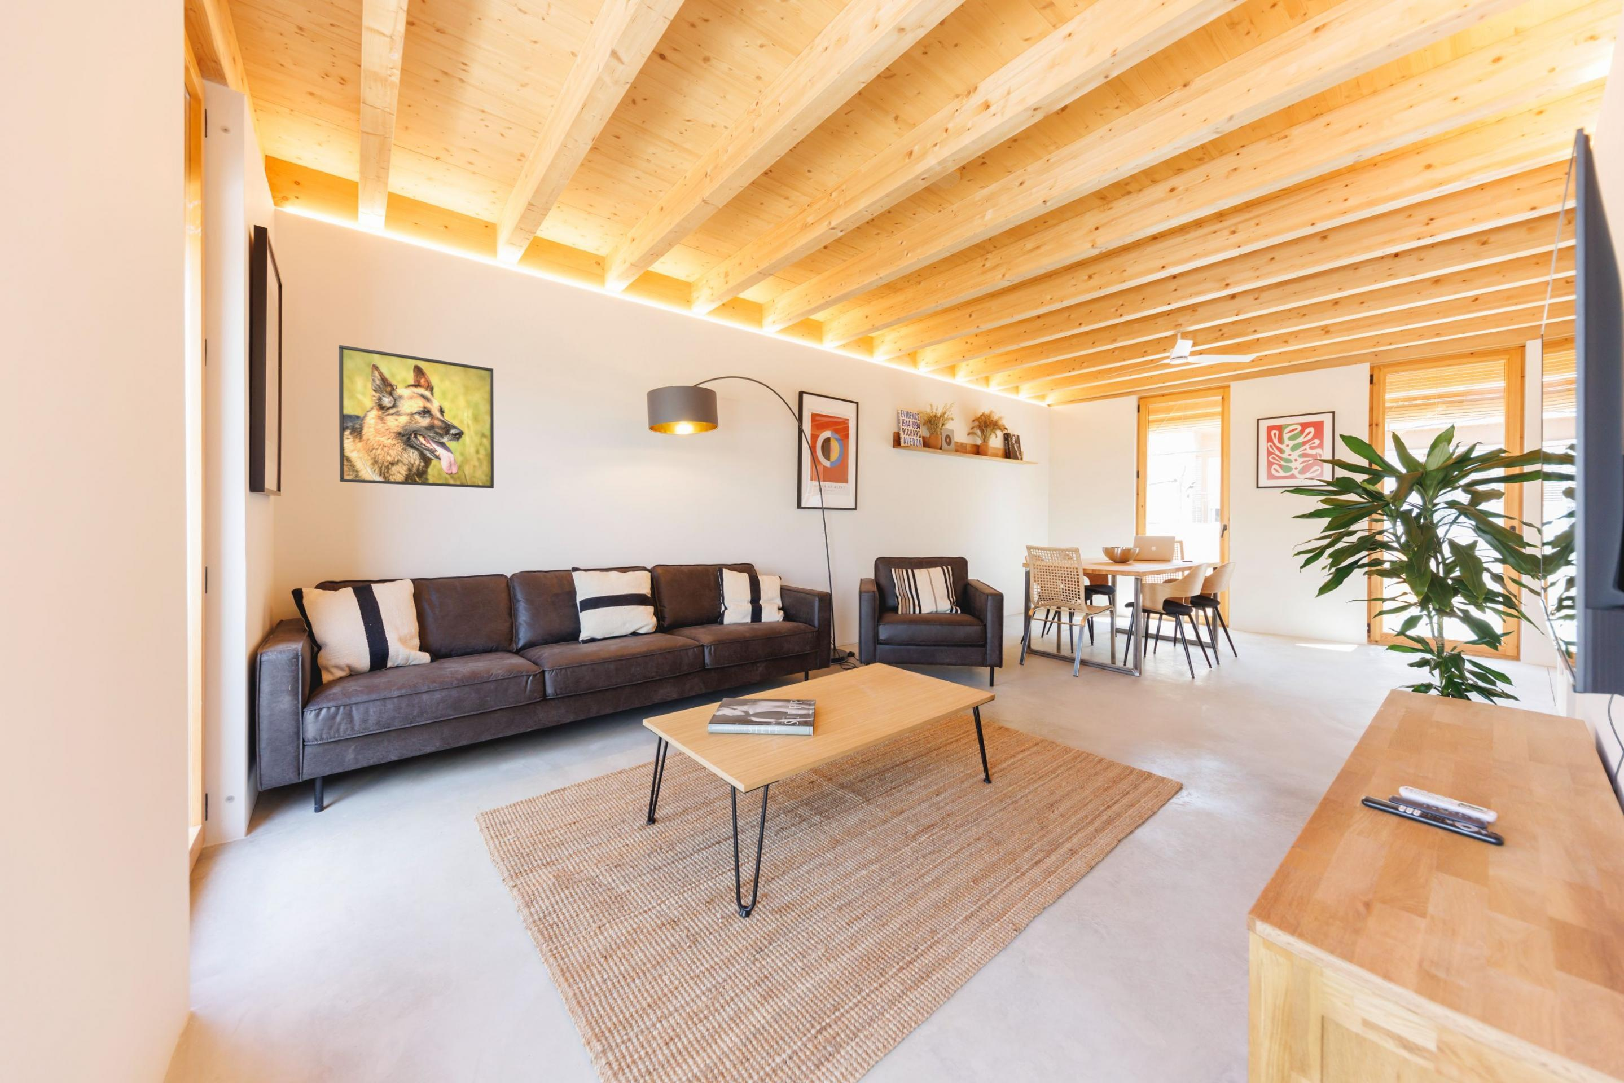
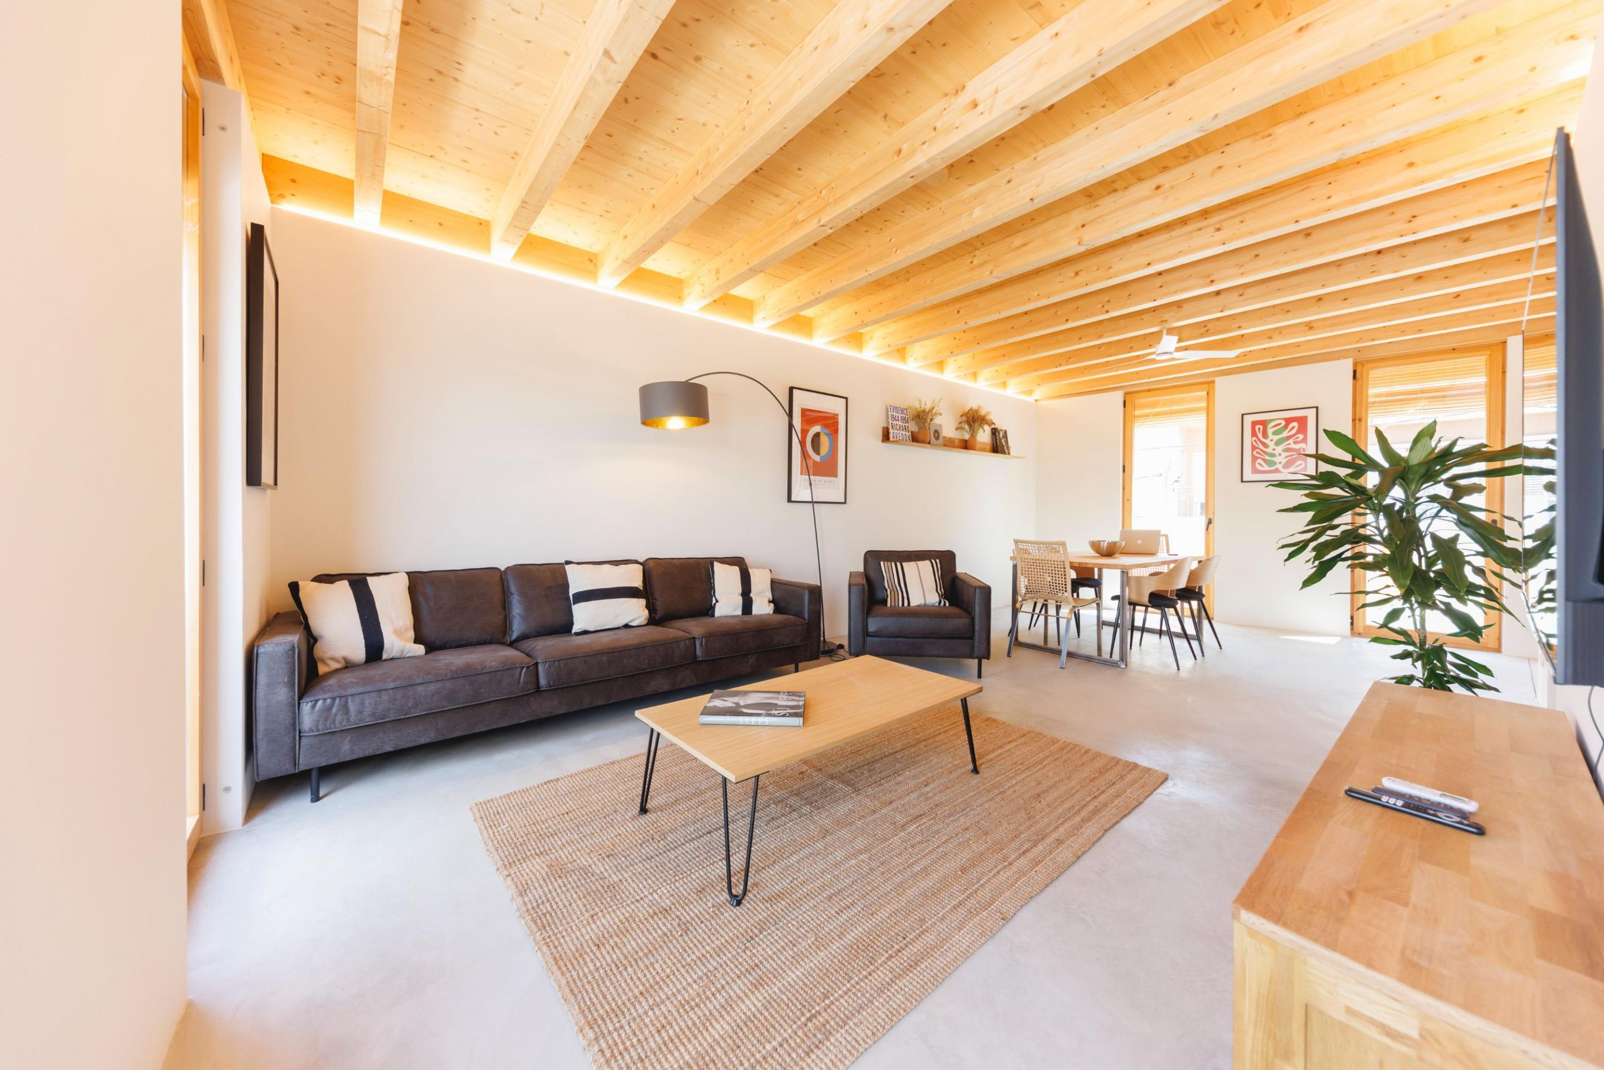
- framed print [339,344,495,490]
